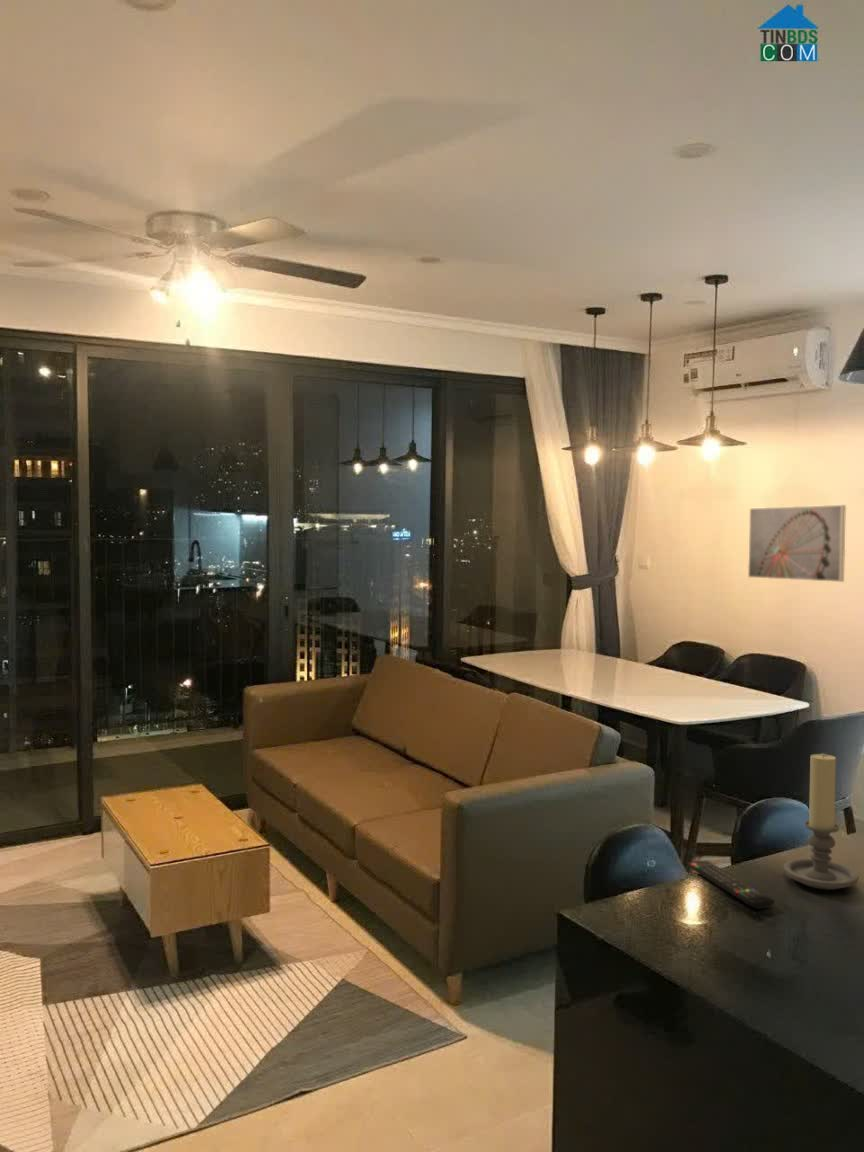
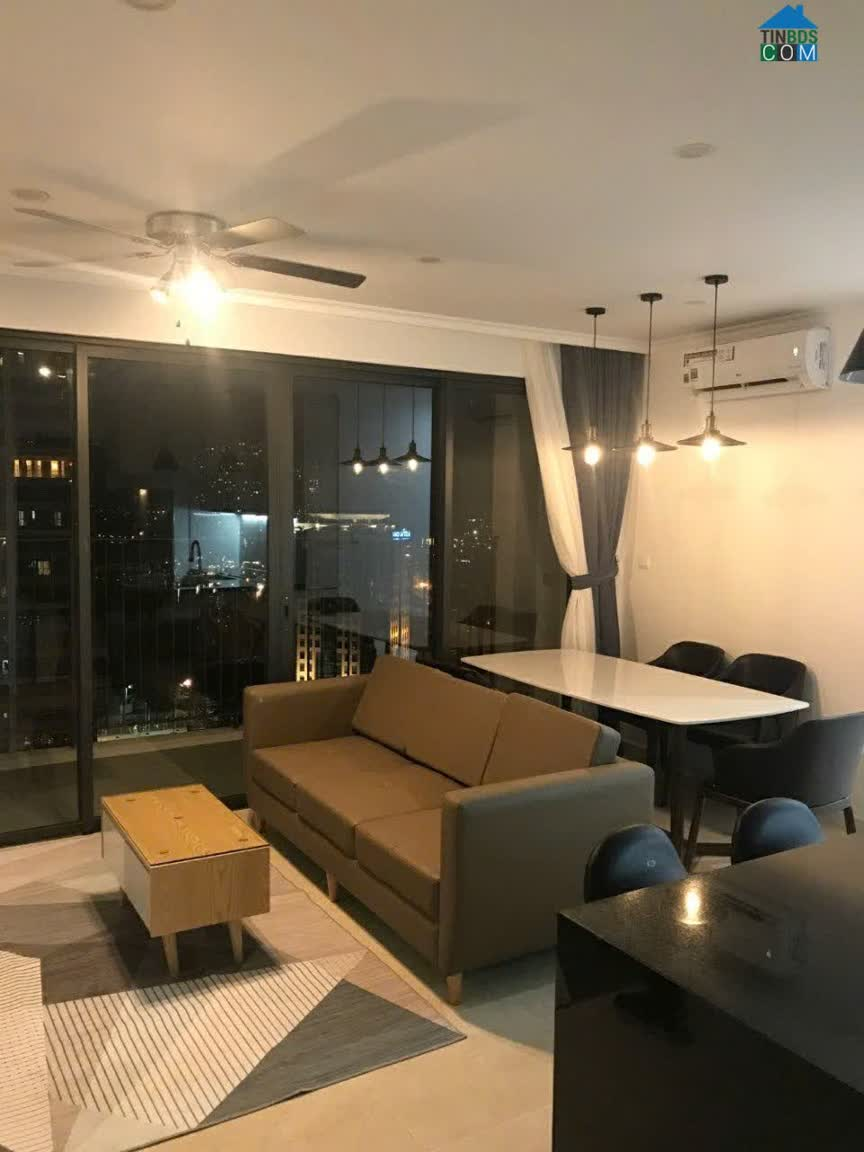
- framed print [747,504,847,583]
- remote control [686,860,775,910]
- candle holder [782,752,860,891]
